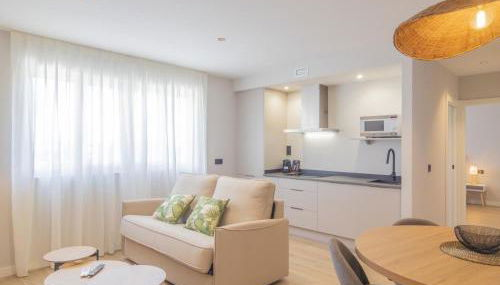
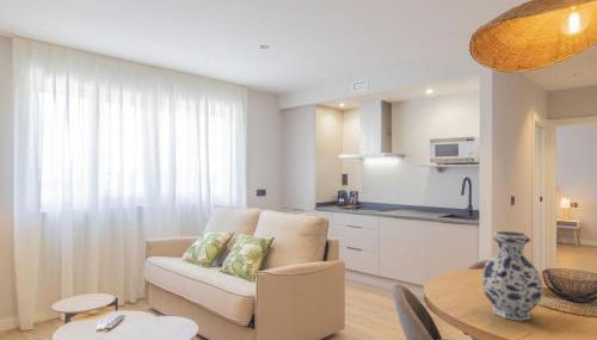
+ vase [481,230,544,322]
